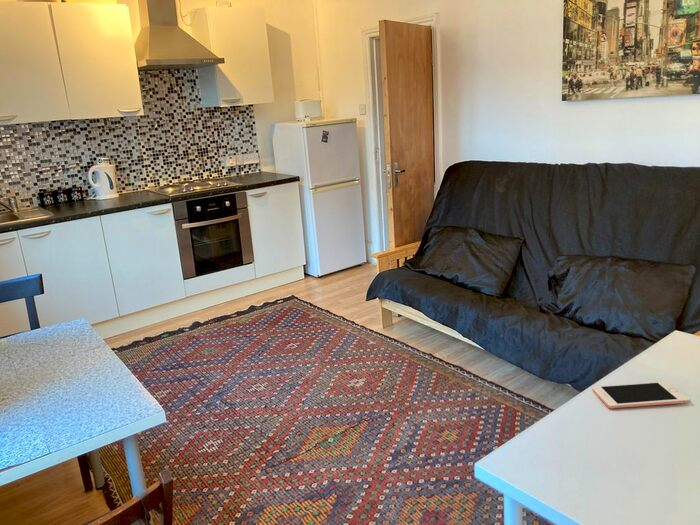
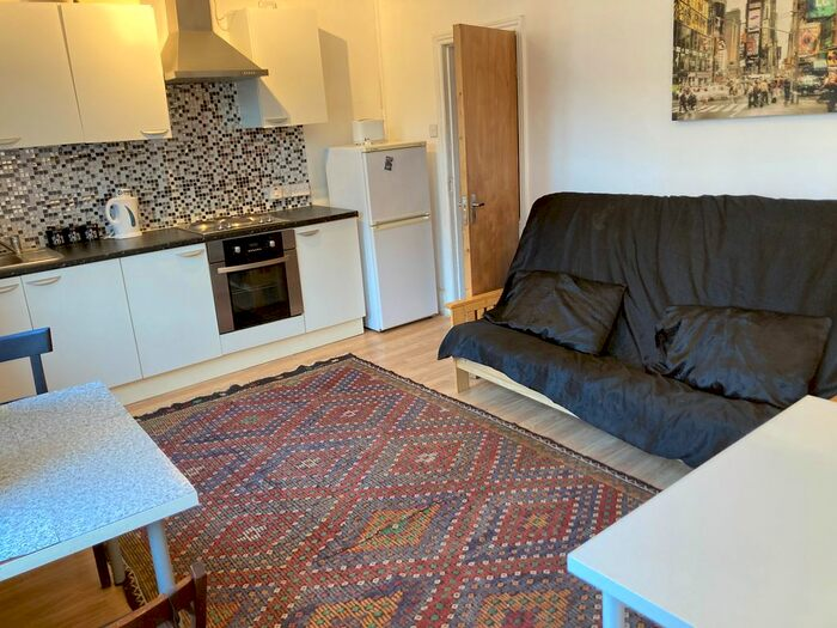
- cell phone [591,380,691,409]
